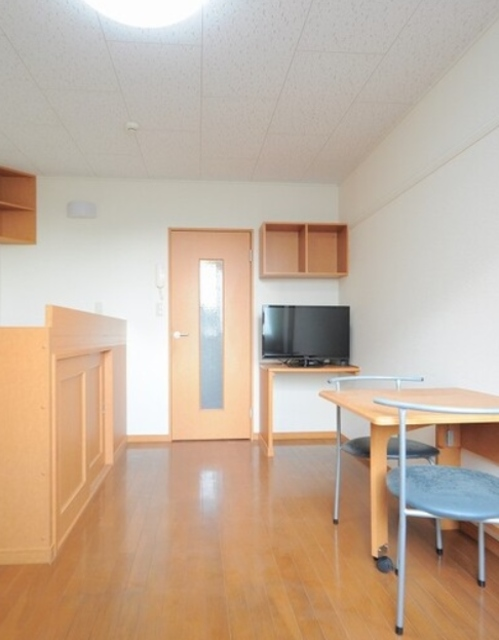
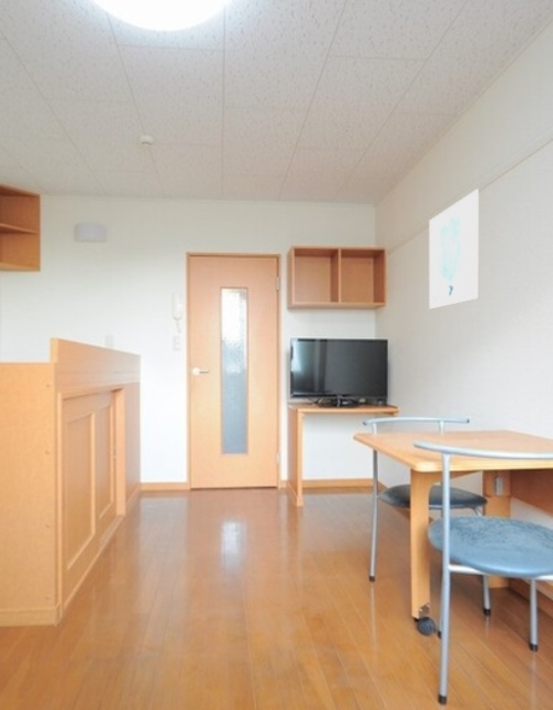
+ wall art [428,187,480,311]
